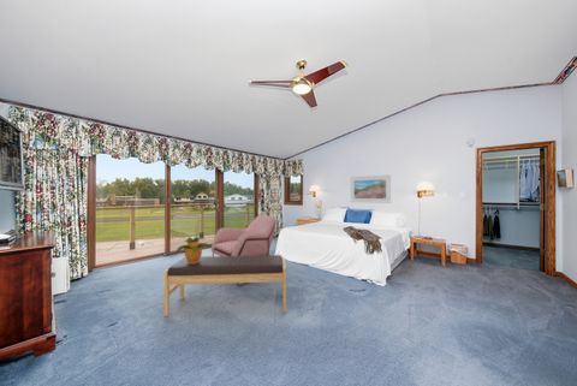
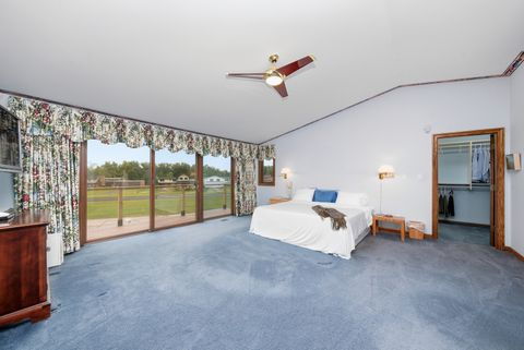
- bench [162,254,287,317]
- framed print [350,174,392,204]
- potted plant [174,234,212,263]
- armchair [210,214,278,287]
